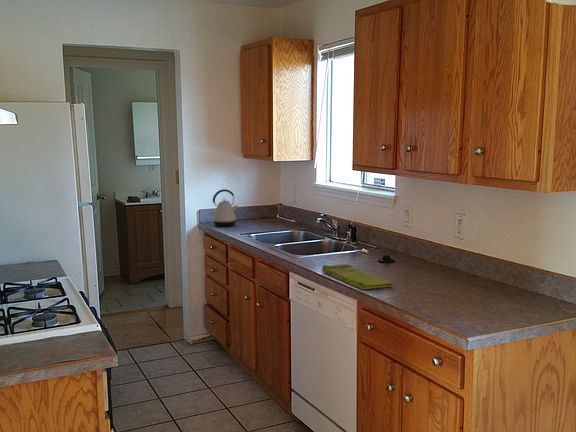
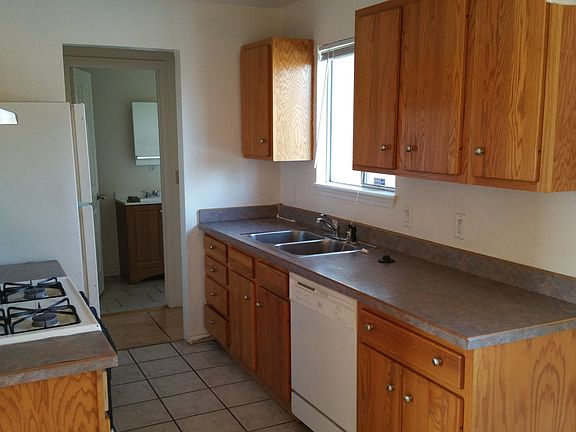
- kettle [211,188,239,227]
- dish towel [321,263,394,290]
